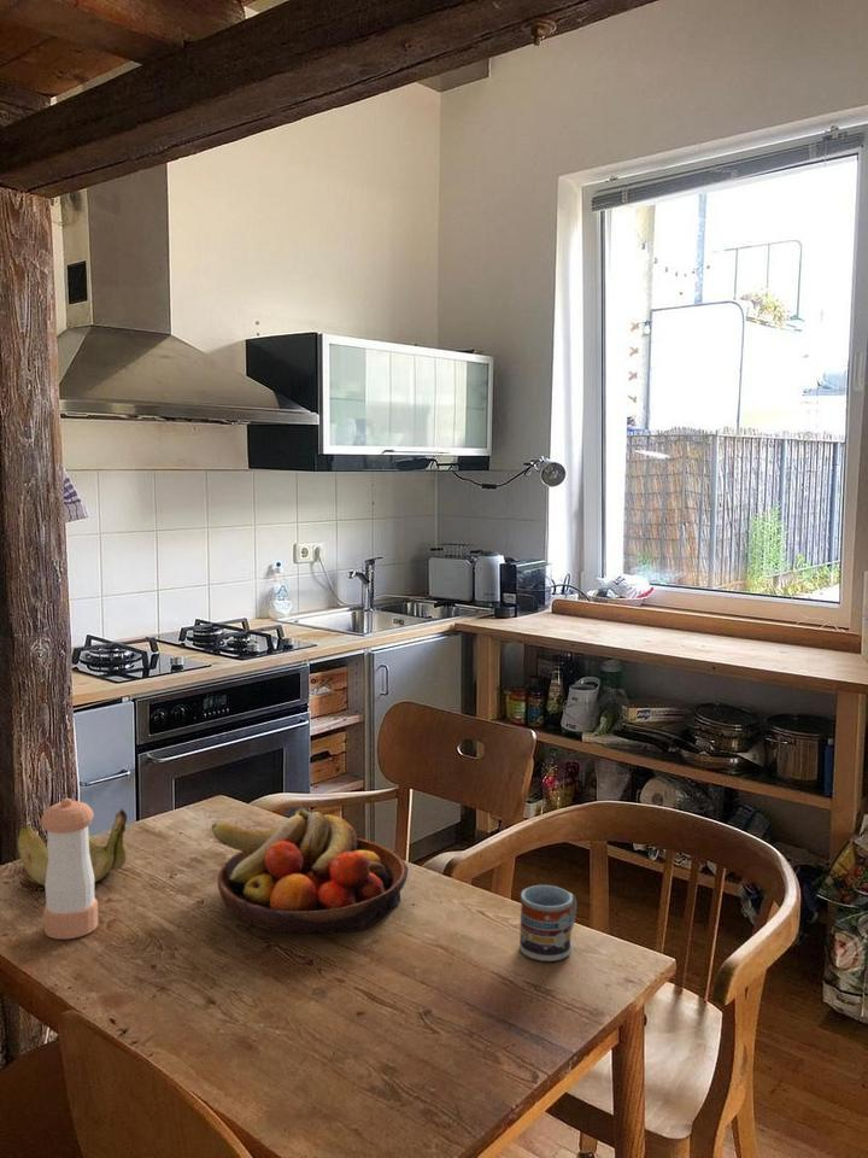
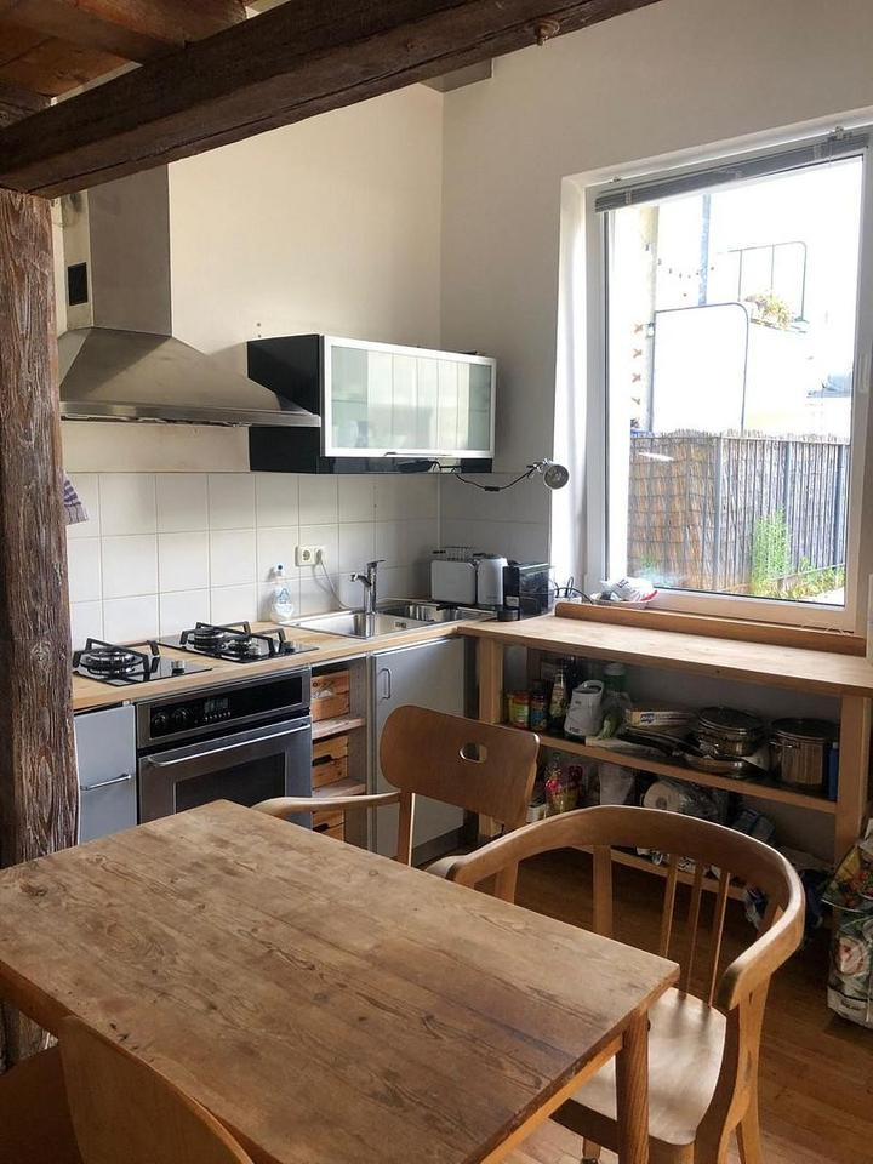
- cup [518,884,577,963]
- banana [17,808,128,887]
- fruit bowl [210,807,410,935]
- pepper shaker [40,797,99,941]
